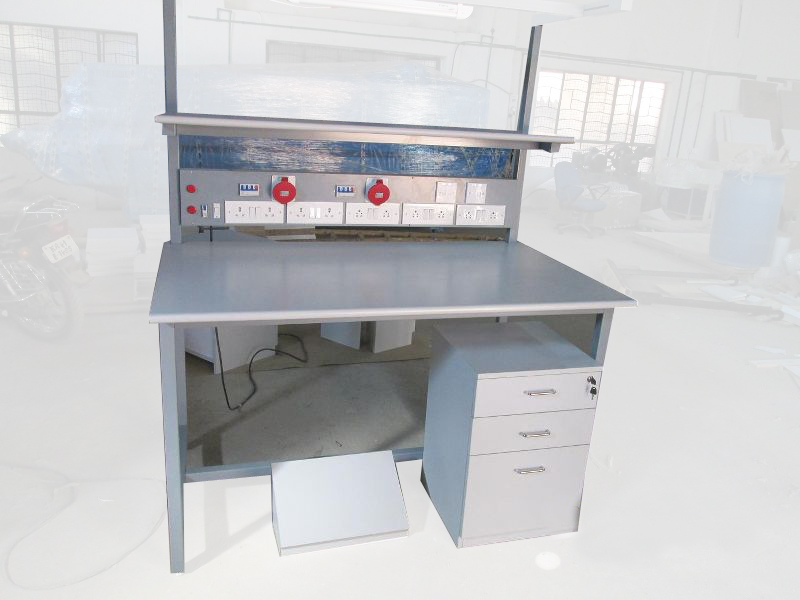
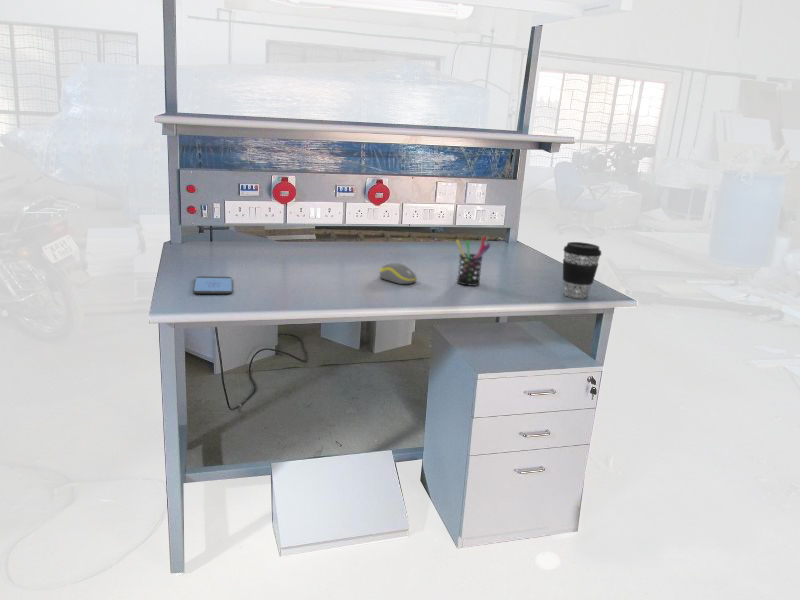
+ computer mouse [379,262,418,285]
+ smartphone [193,275,233,295]
+ coffee cup [562,241,602,299]
+ pen holder [455,235,491,287]
